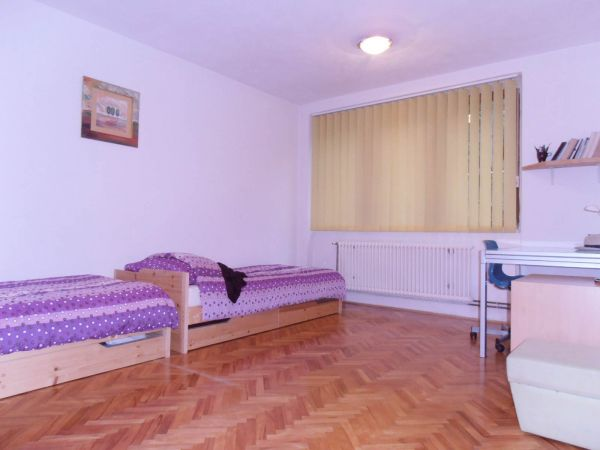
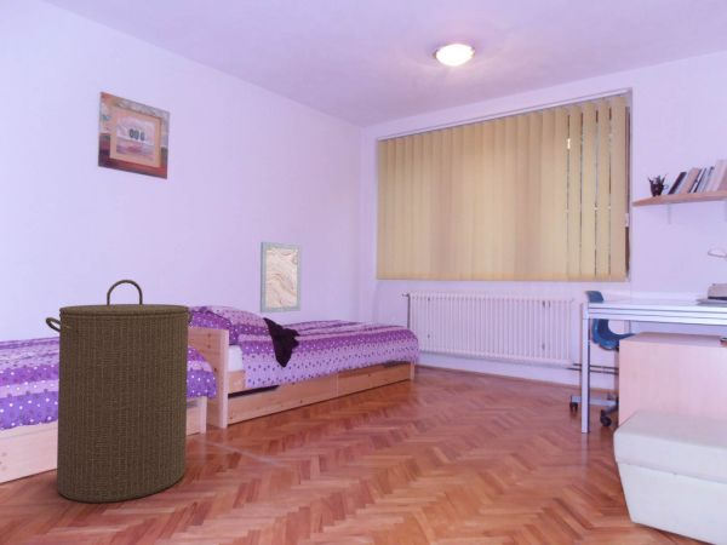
+ laundry hamper [45,279,194,504]
+ wall art [259,241,303,315]
